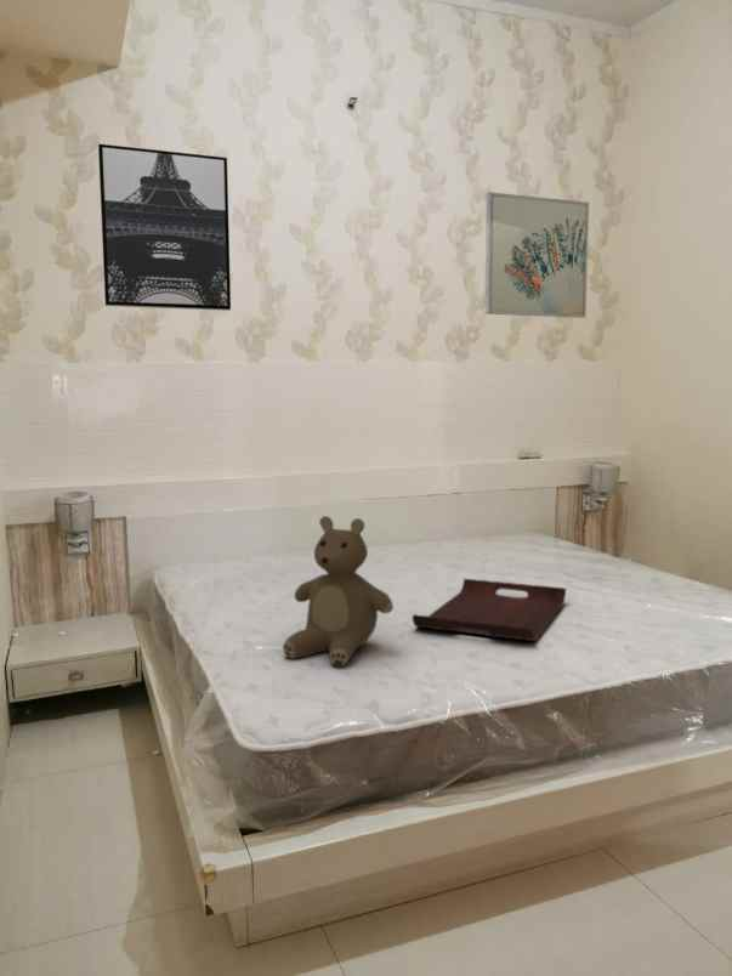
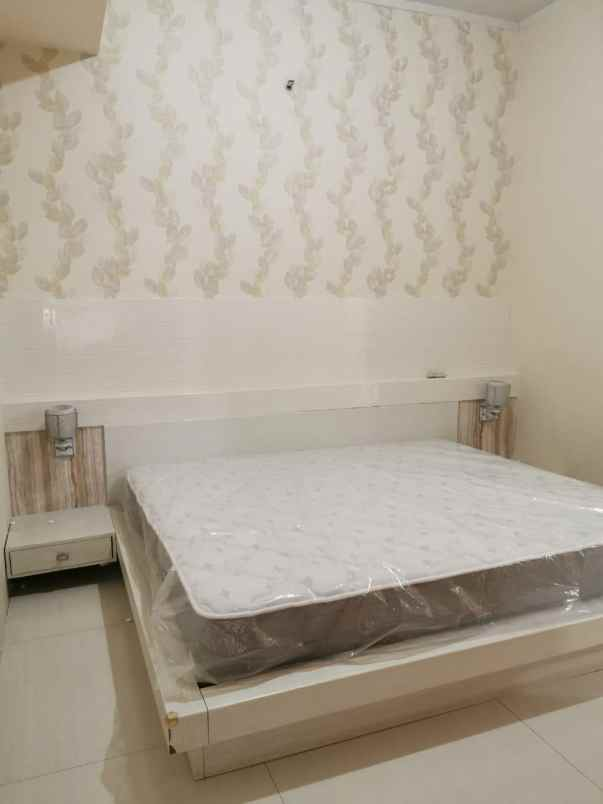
- wall art [483,191,590,319]
- wall art [97,143,232,312]
- teddy bear [282,515,395,668]
- serving tray [412,578,567,642]
